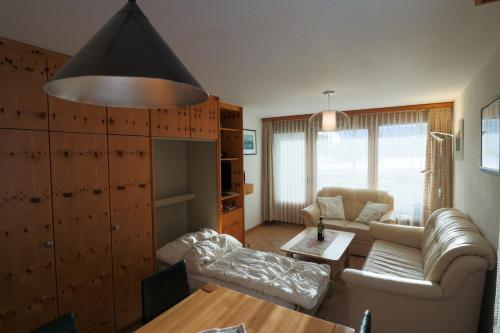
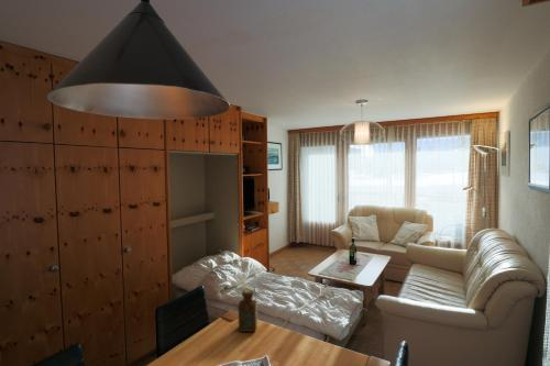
+ bottle [237,288,258,333]
